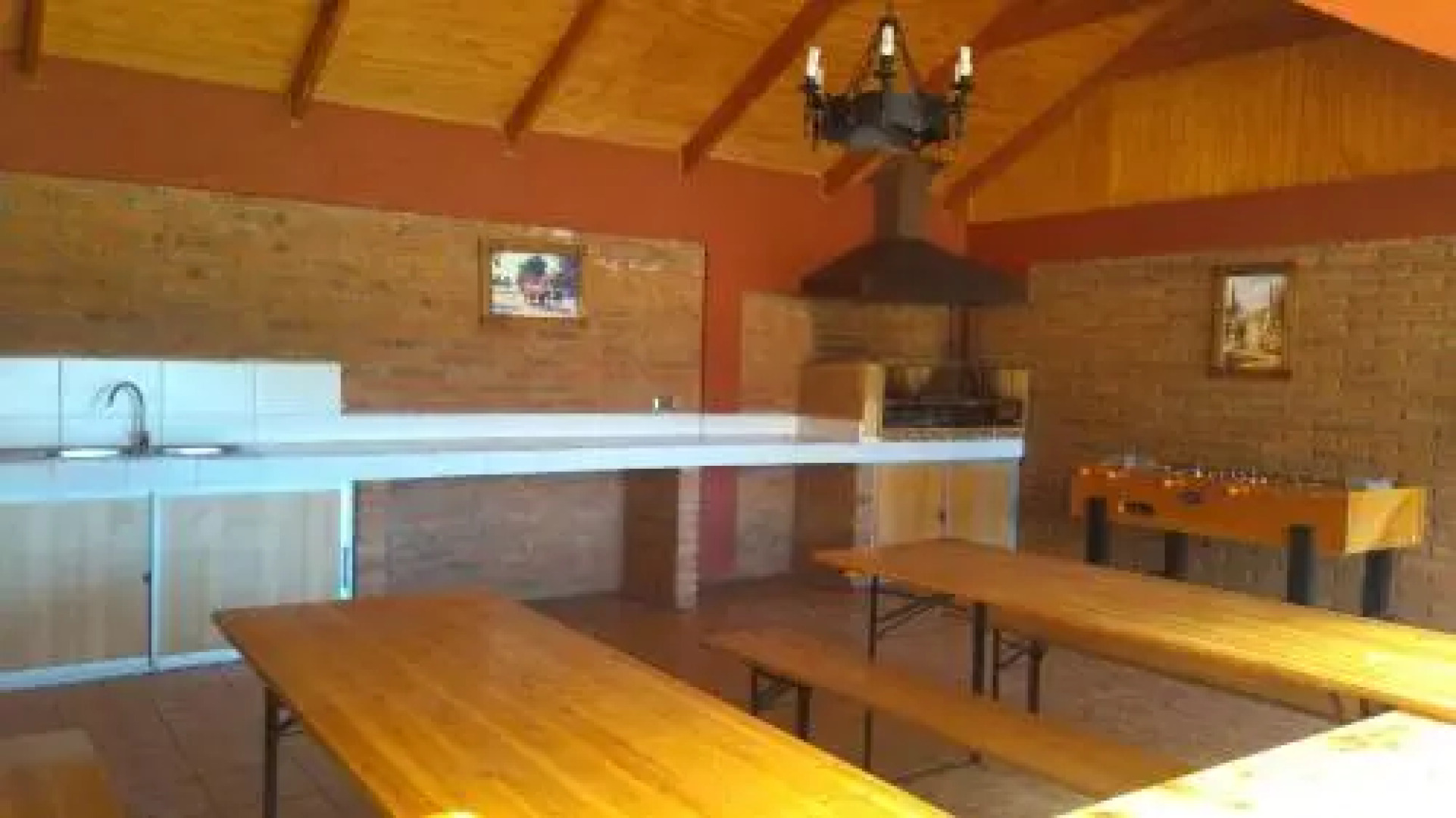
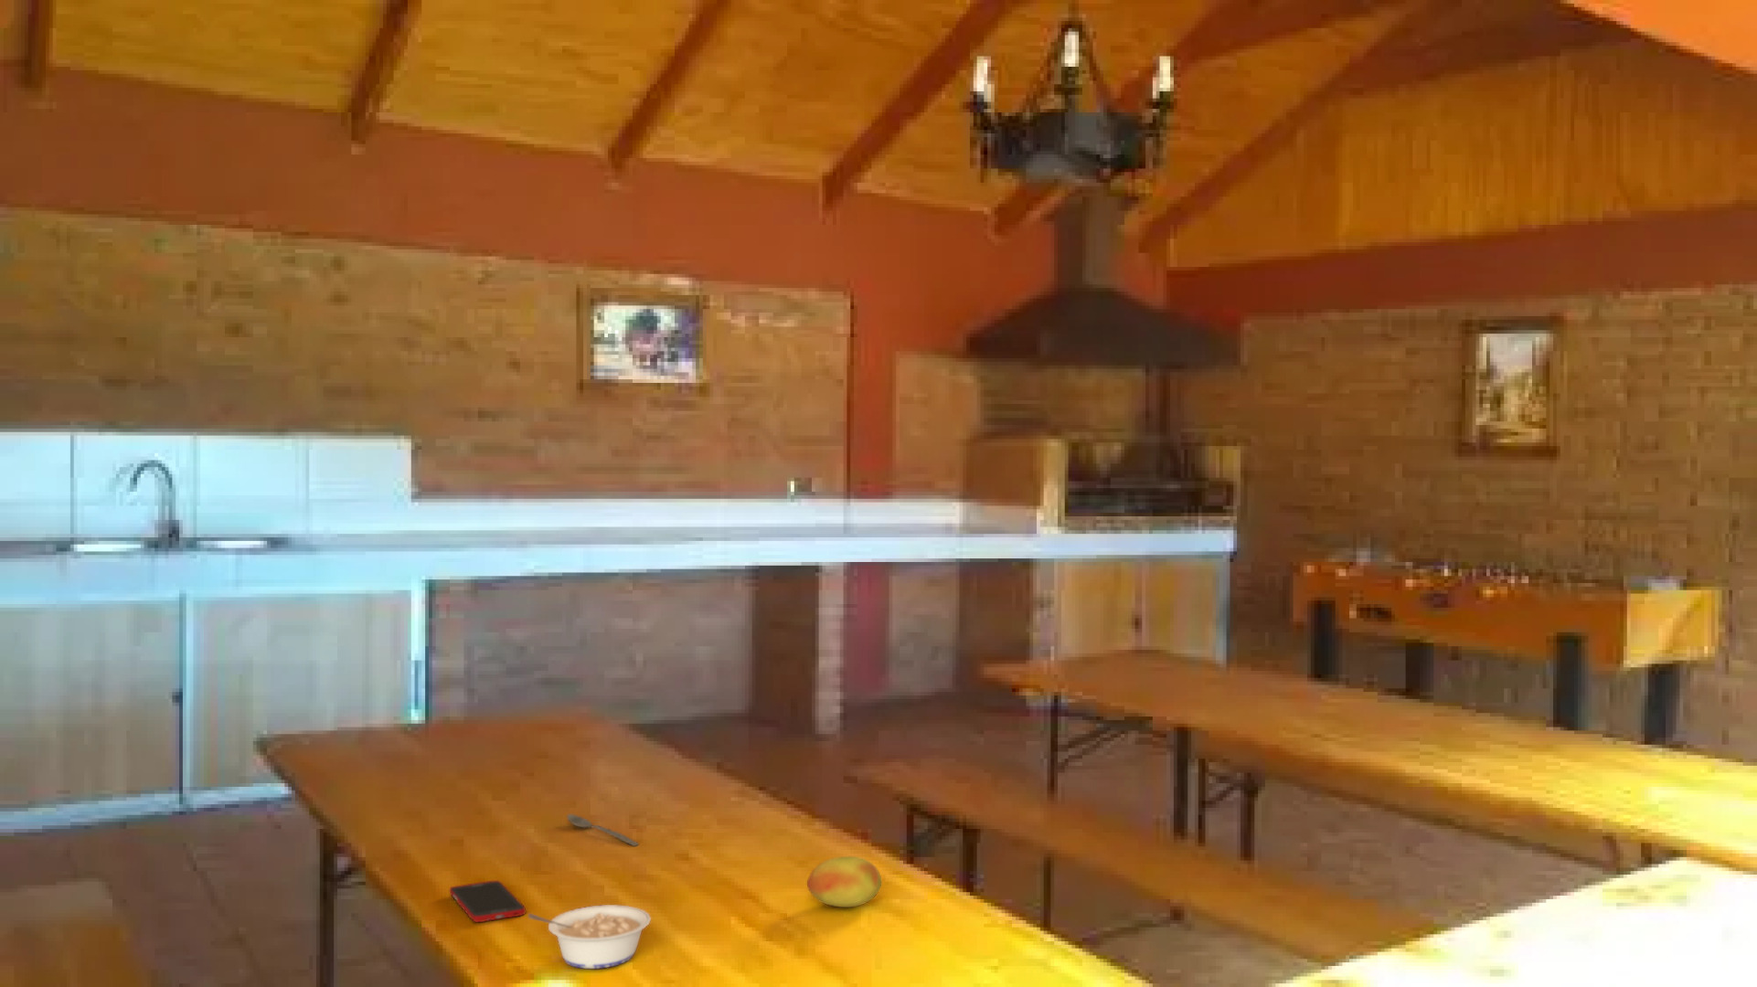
+ legume [527,904,652,970]
+ cell phone [449,880,526,923]
+ spoon [566,813,640,847]
+ fruit [806,855,882,909]
